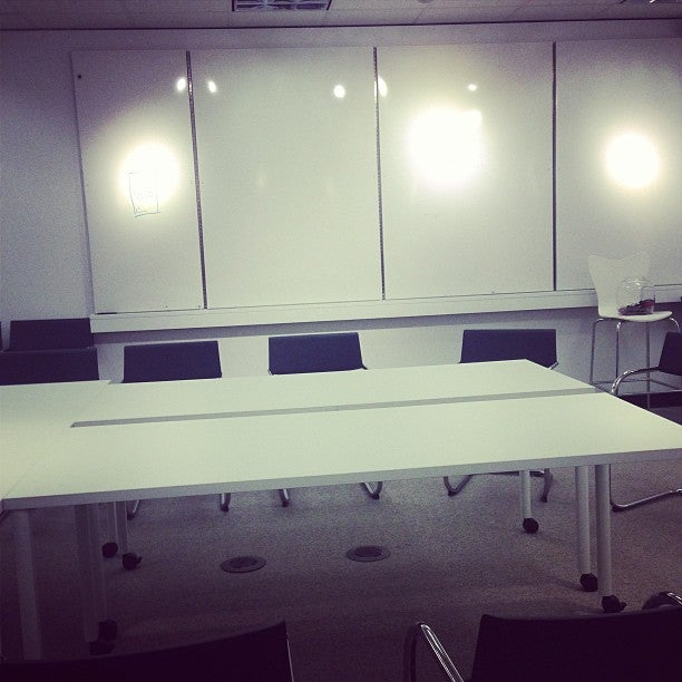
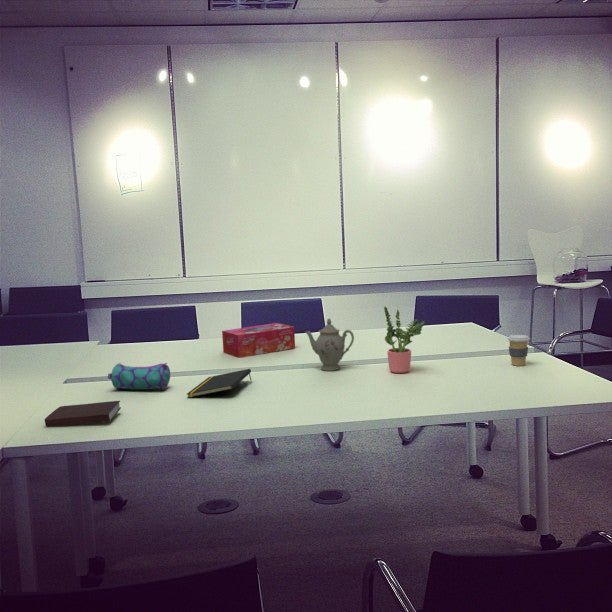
+ book [44,400,122,427]
+ coffee cup [506,334,531,367]
+ notepad [186,368,252,399]
+ chinaware [304,317,355,372]
+ pencil case [107,362,171,391]
+ potted plant [383,305,426,374]
+ tissue box [221,322,296,359]
